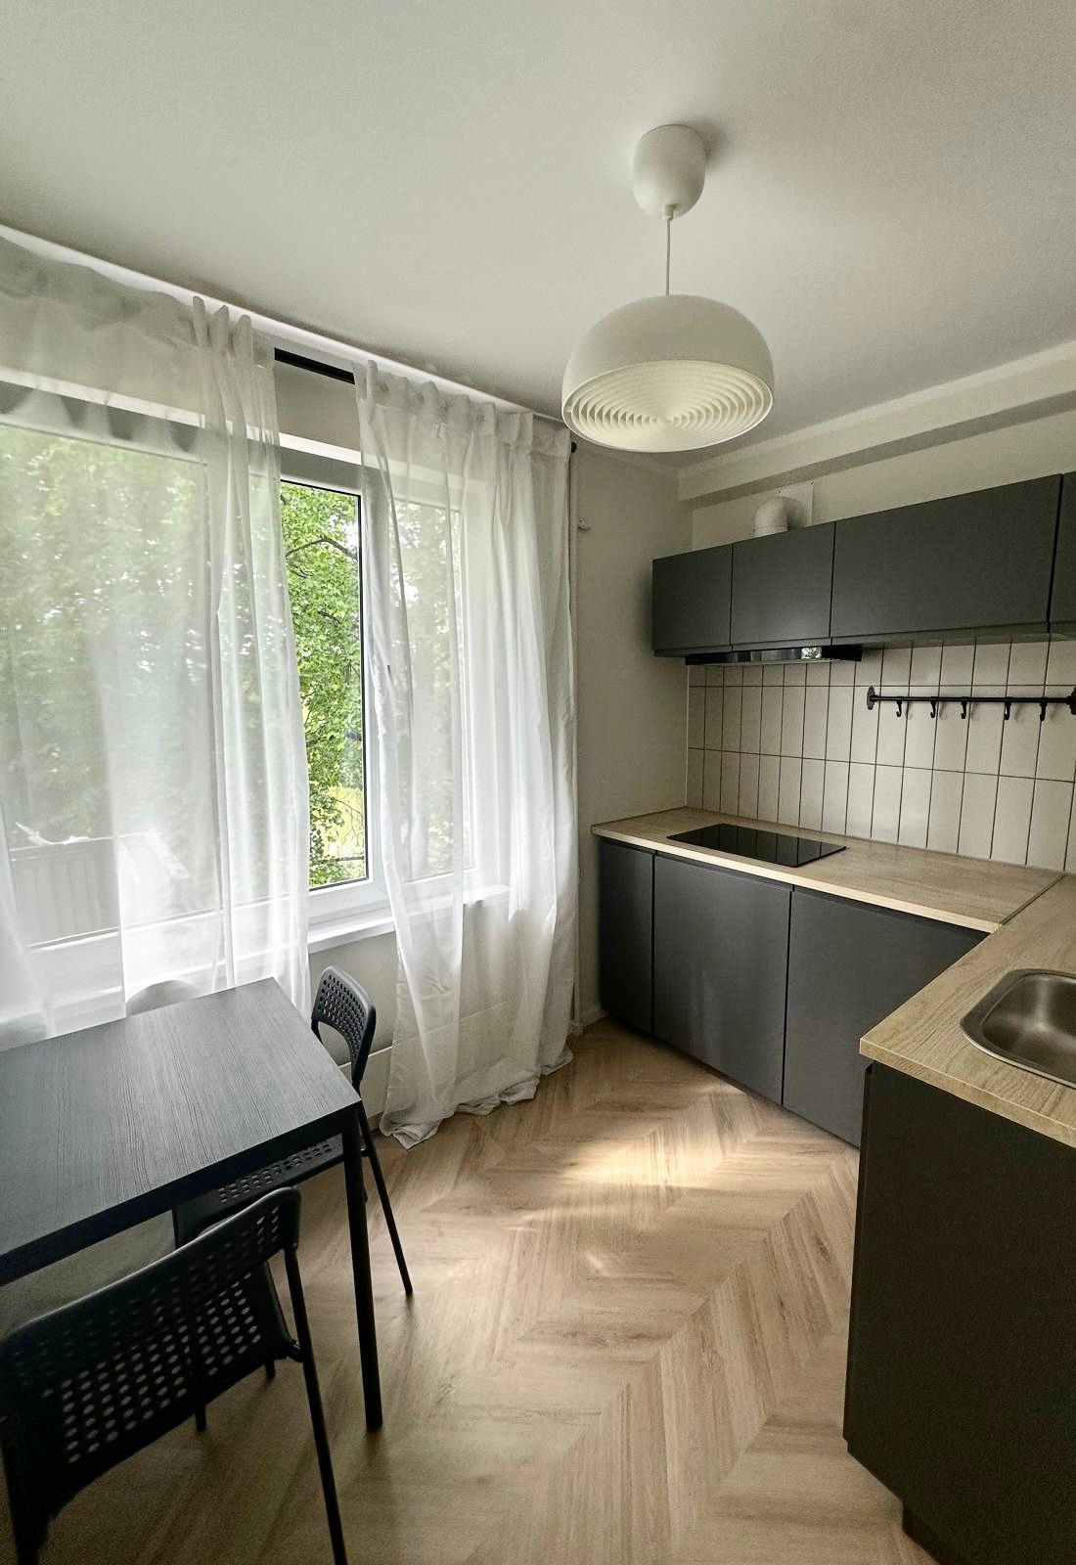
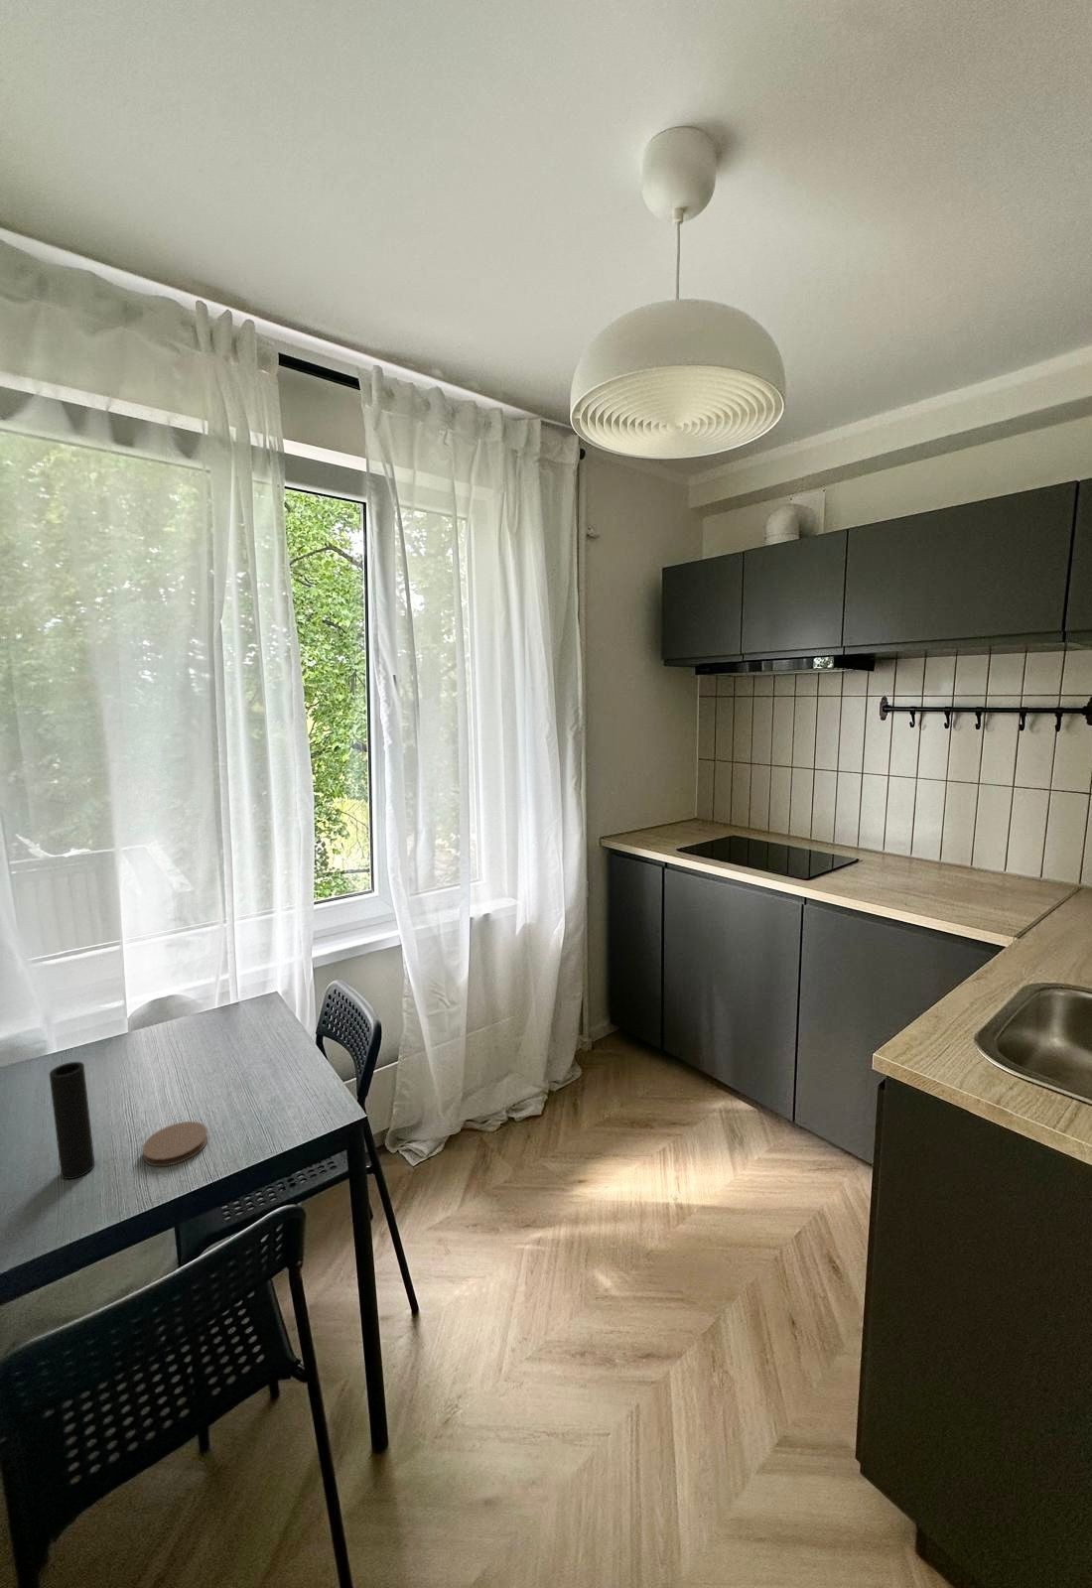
+ coaster [141,1121,209,1167]
+ cup [48,1061,95,1180]
